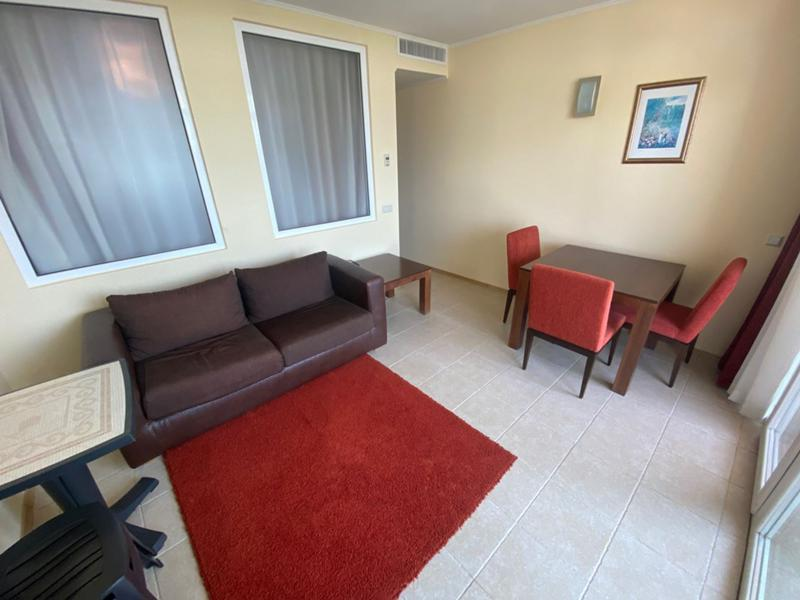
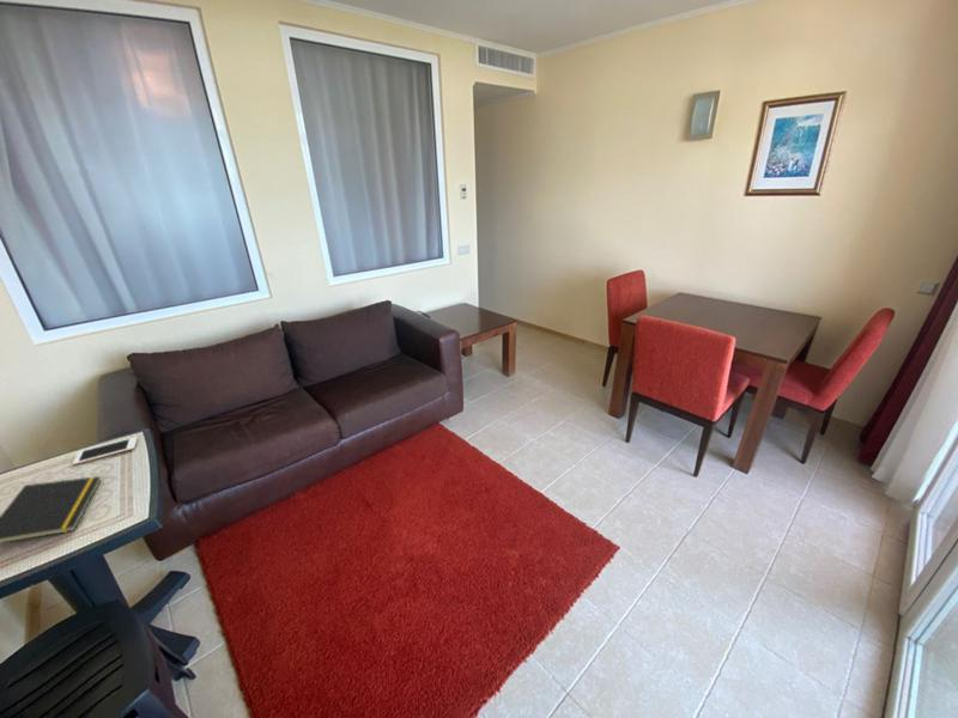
+ cell phone [72,436,139,466]
+ notepad [0,475,102,544]
